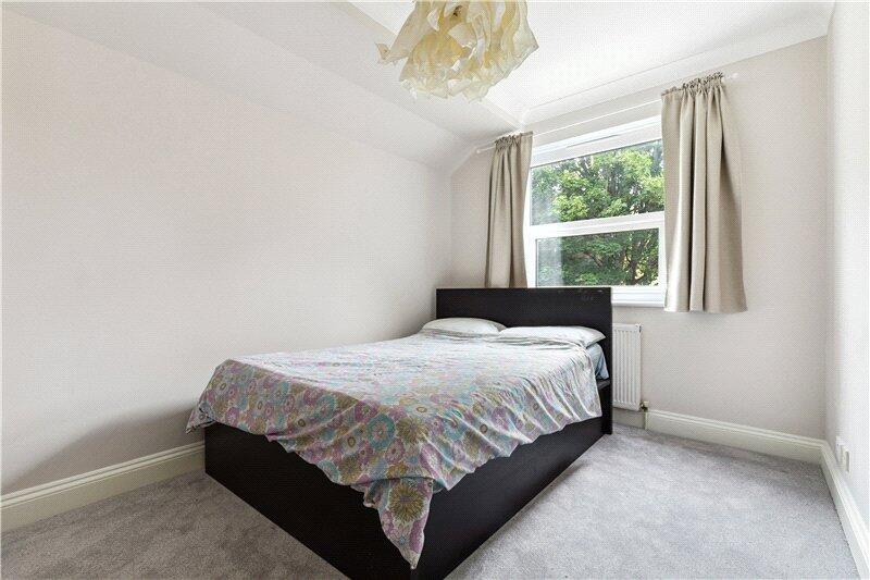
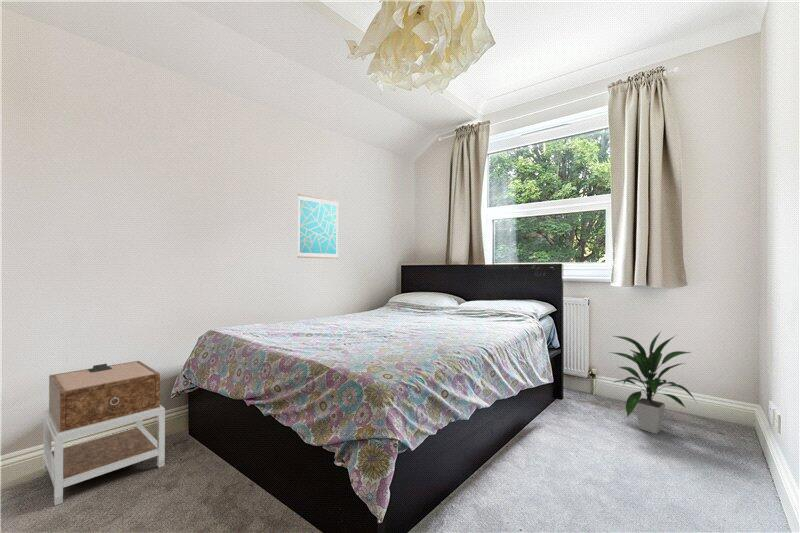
+ nightstand [43,360,166,506]
+ indoor plant [608,330,699,435]
+ wall art [297,193,340,260]
